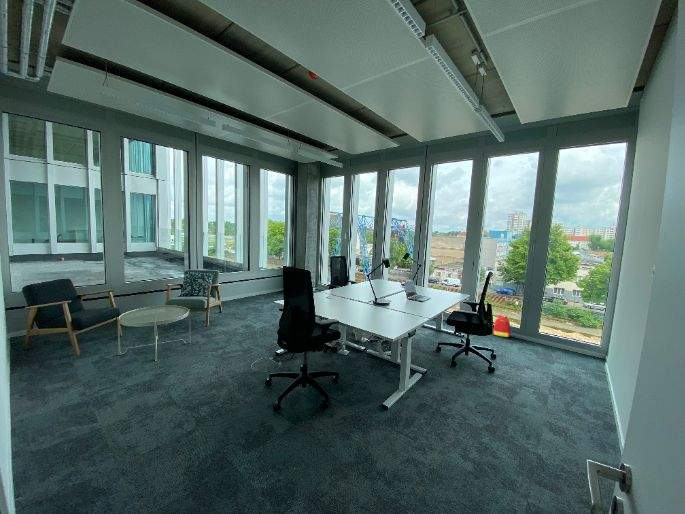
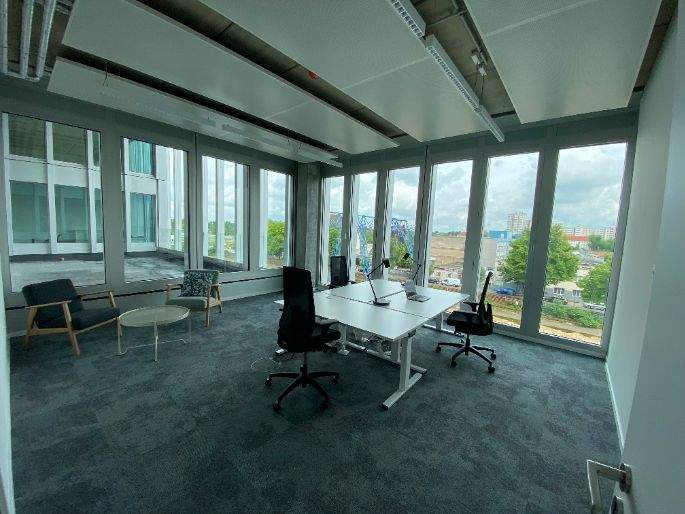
- backpack [492,312,512,338]
